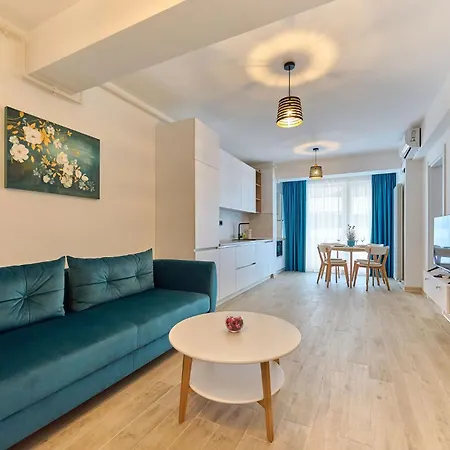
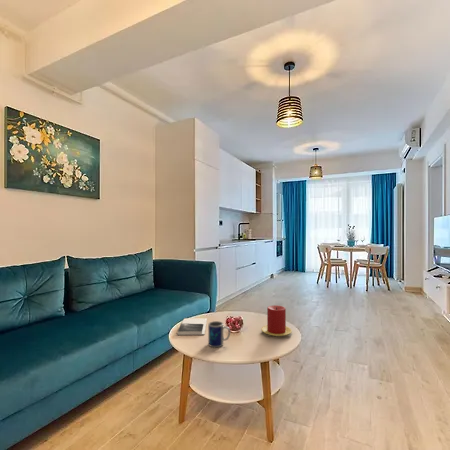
+ book [177,318,208,336]
+ candle [260,304,293,337]
+ mug [207,320,231,348]
